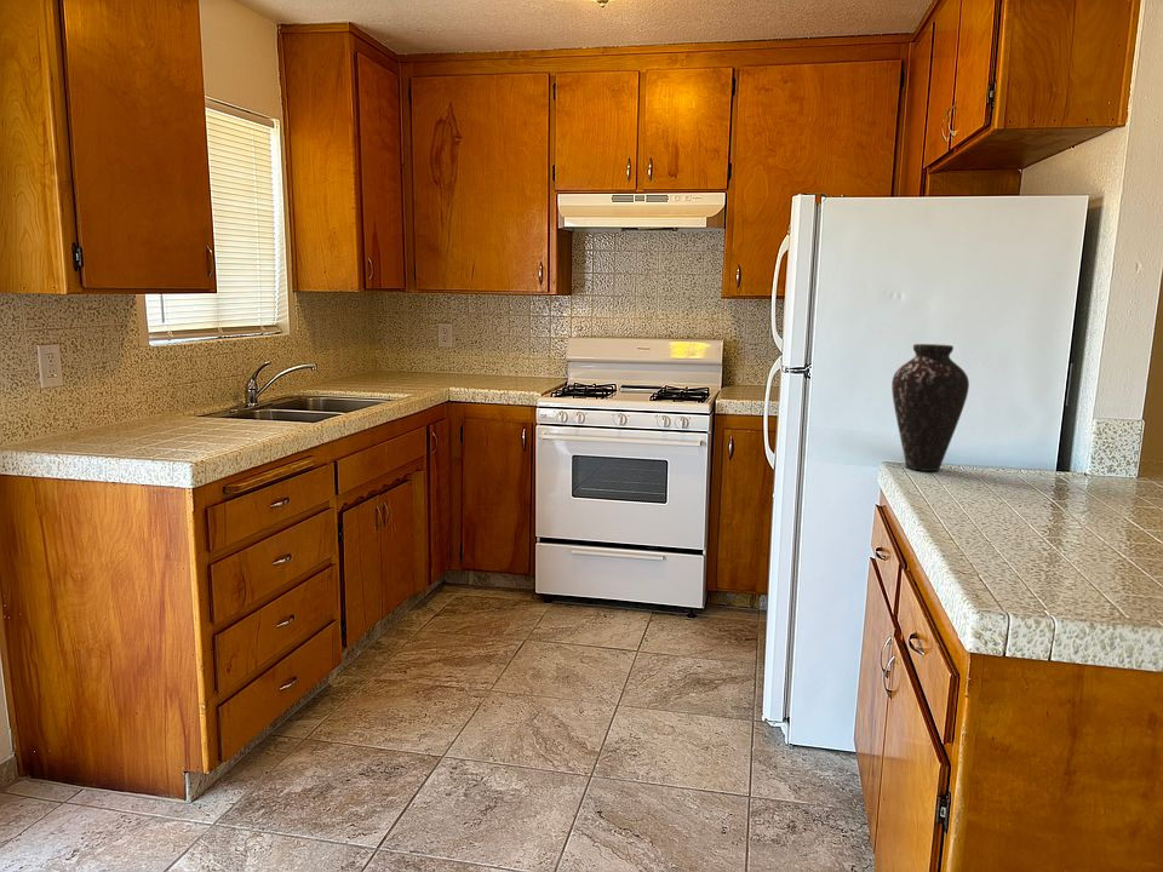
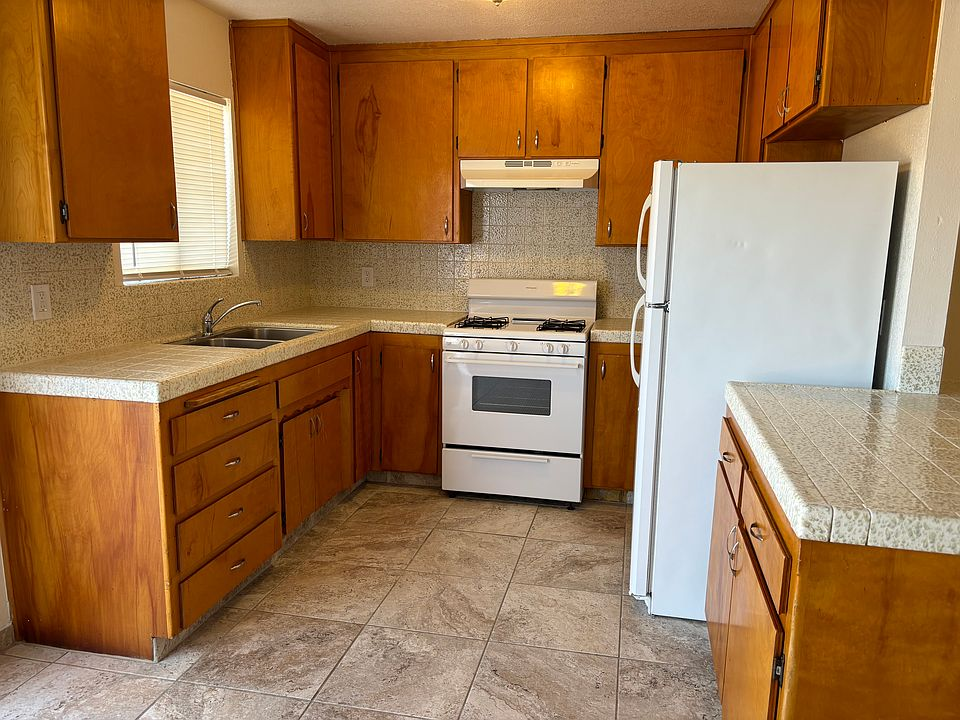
- vase [890,343,970,472]
